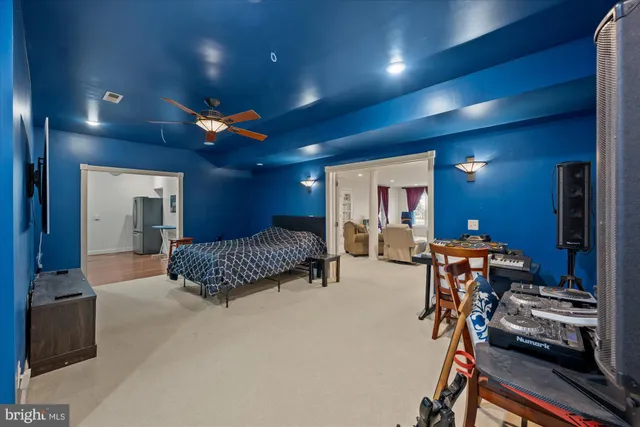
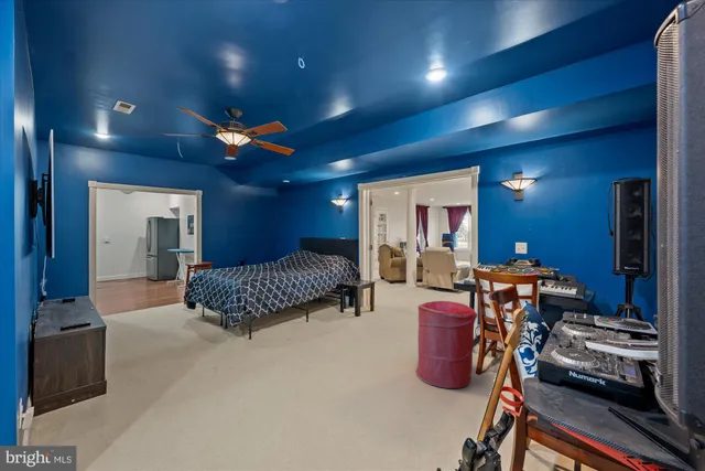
+ laundry hamper [415,300,478,389]
